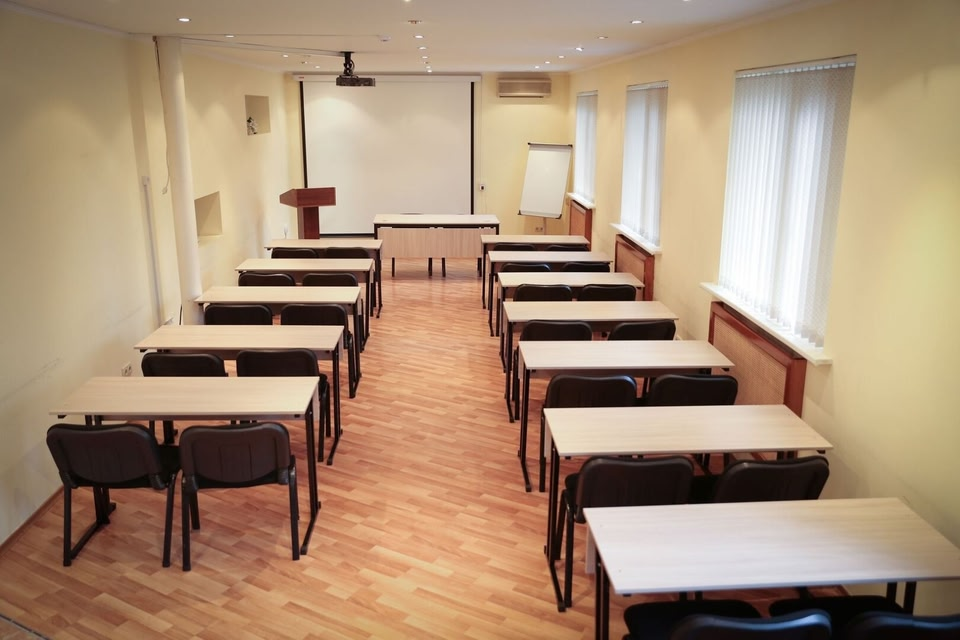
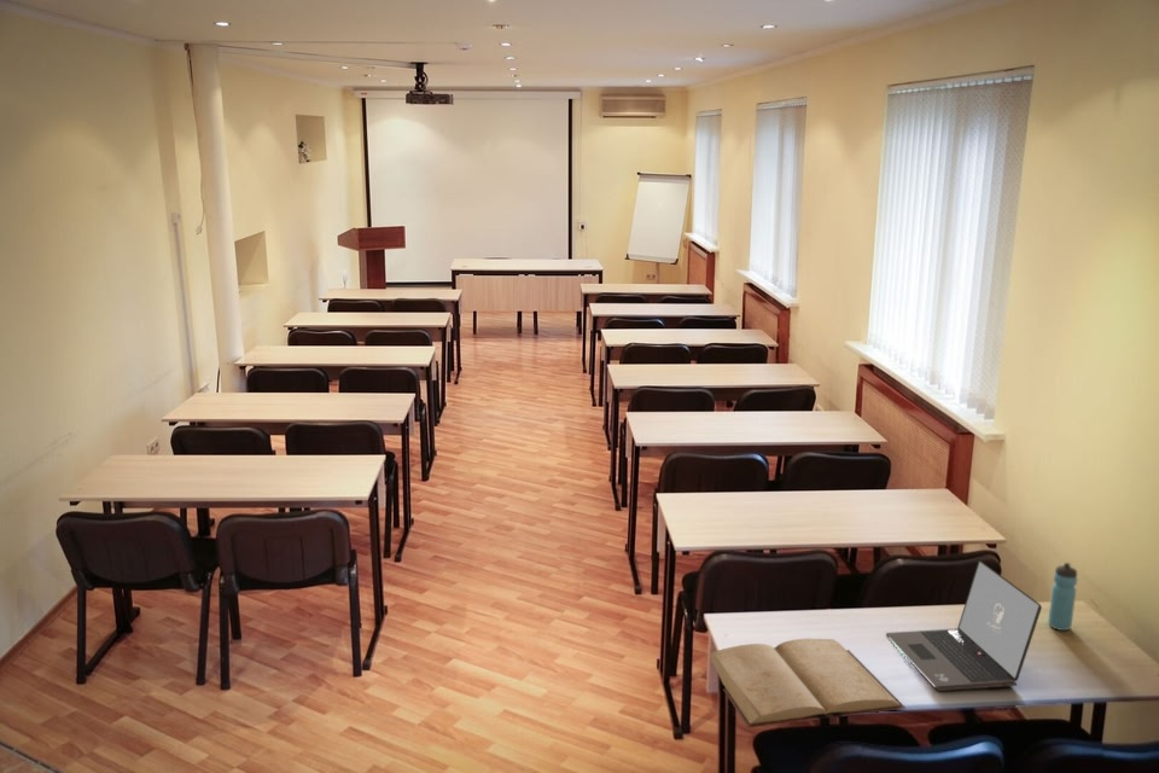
+ water bottle [1047,562,1078,632]
+ laptop [885,559,1043,692]
+ book [709,638,907,728]
